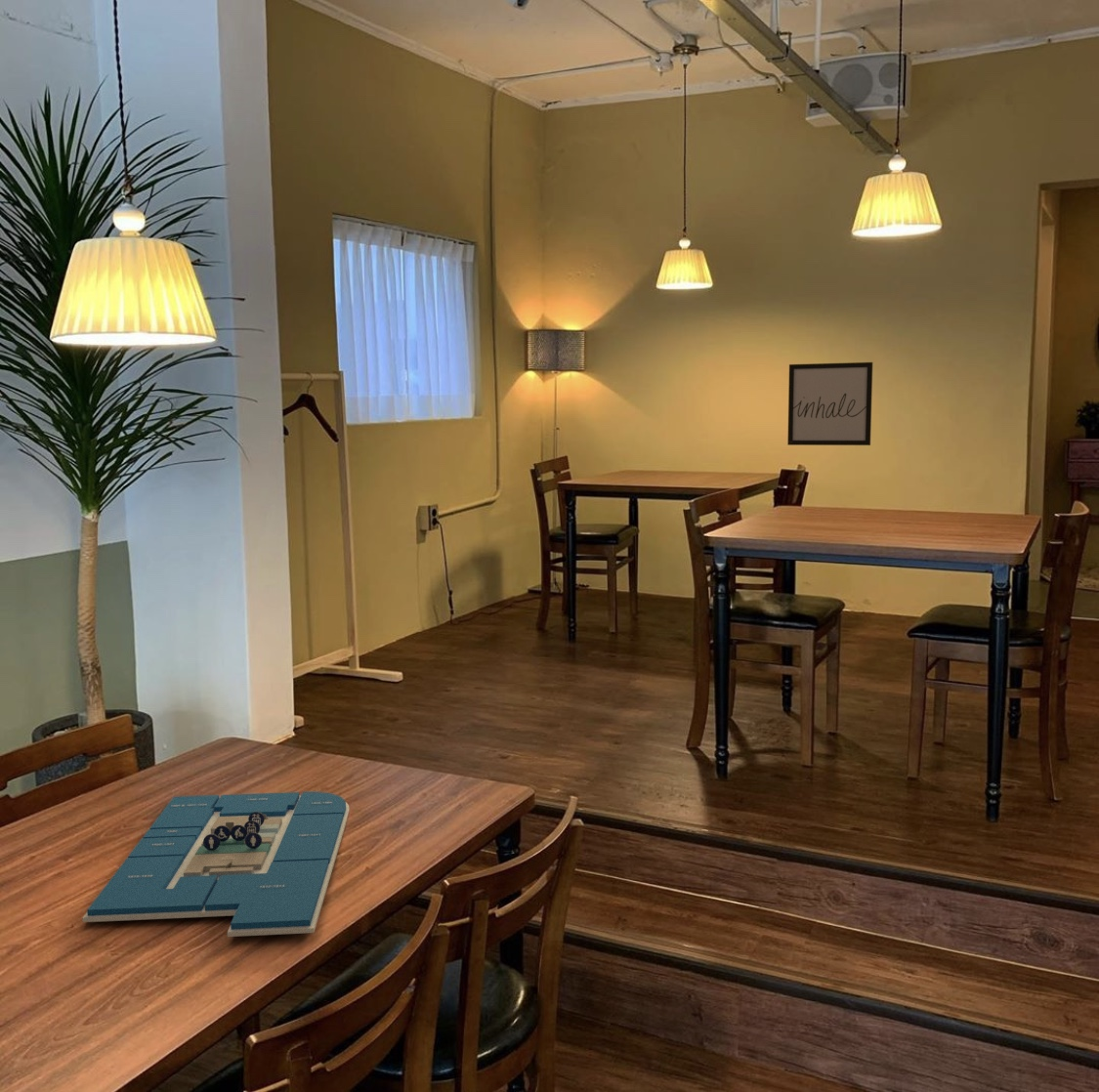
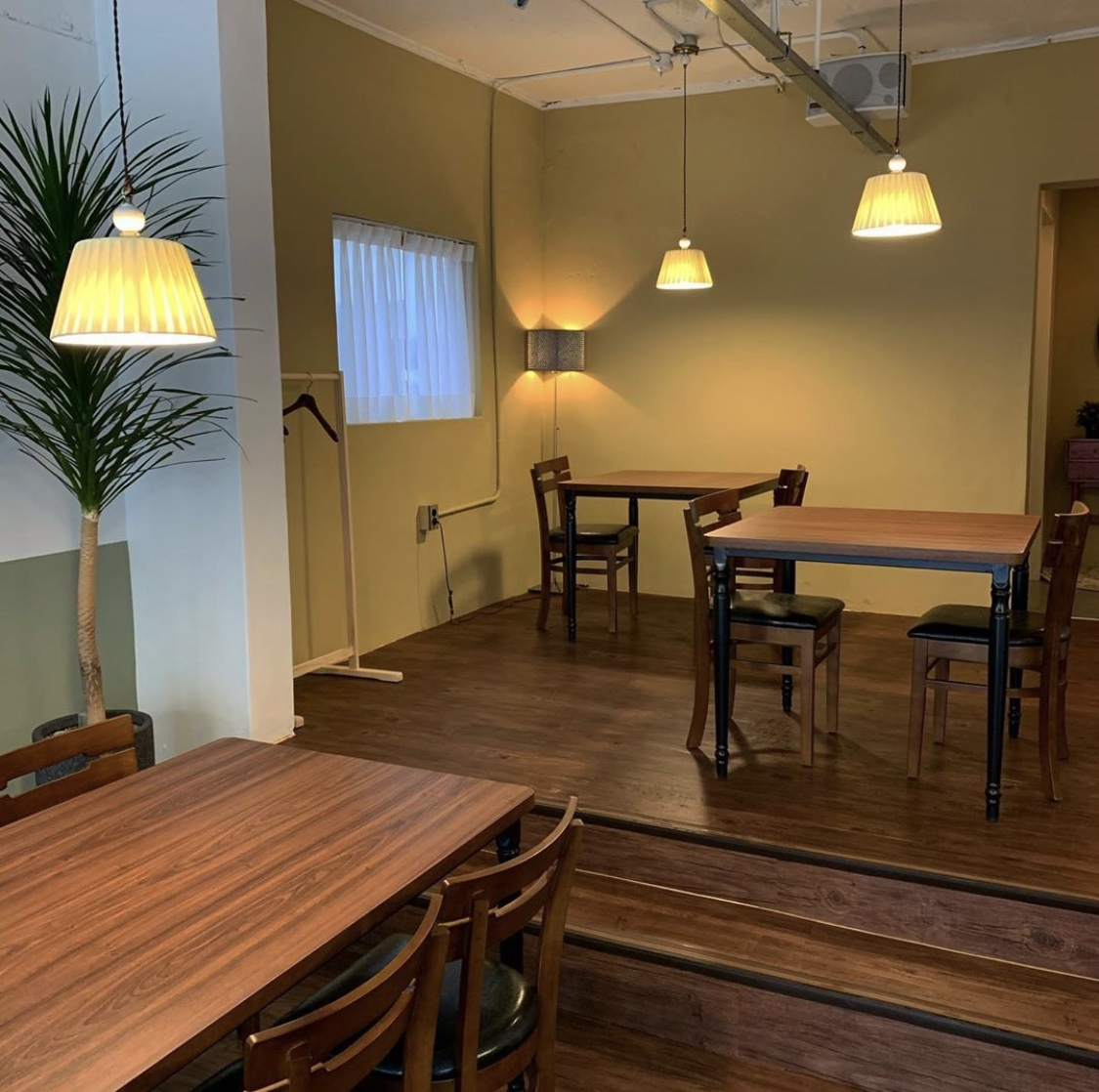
- wall art [786,361,873,446]
- board game [81,791,350,938]
